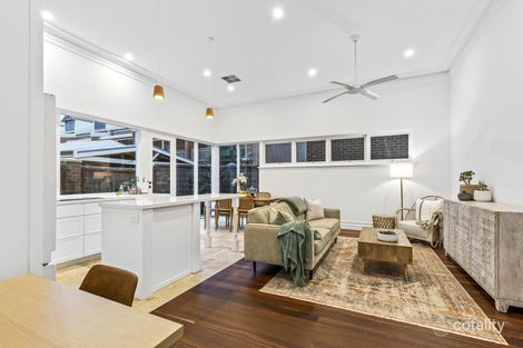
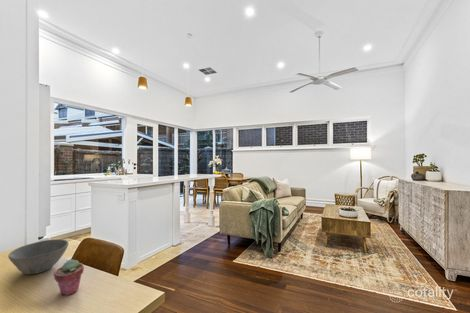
+ bowl [7,238,70,276]
+ potted succulent [53,259,85,296]
